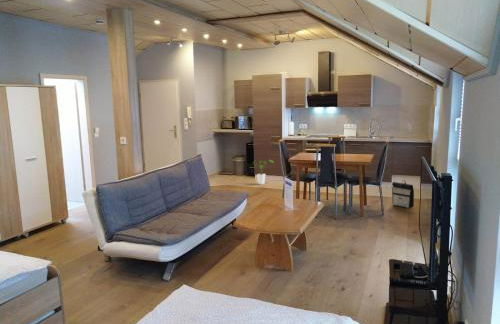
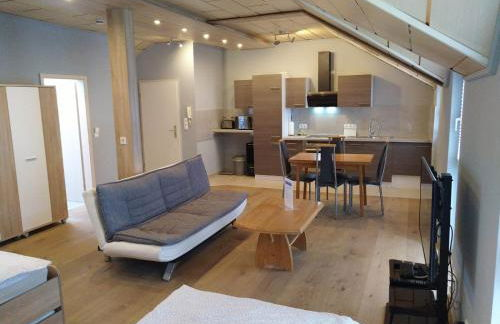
- house plant [252,158,275,185]
- backpack [391,179,415,209]
